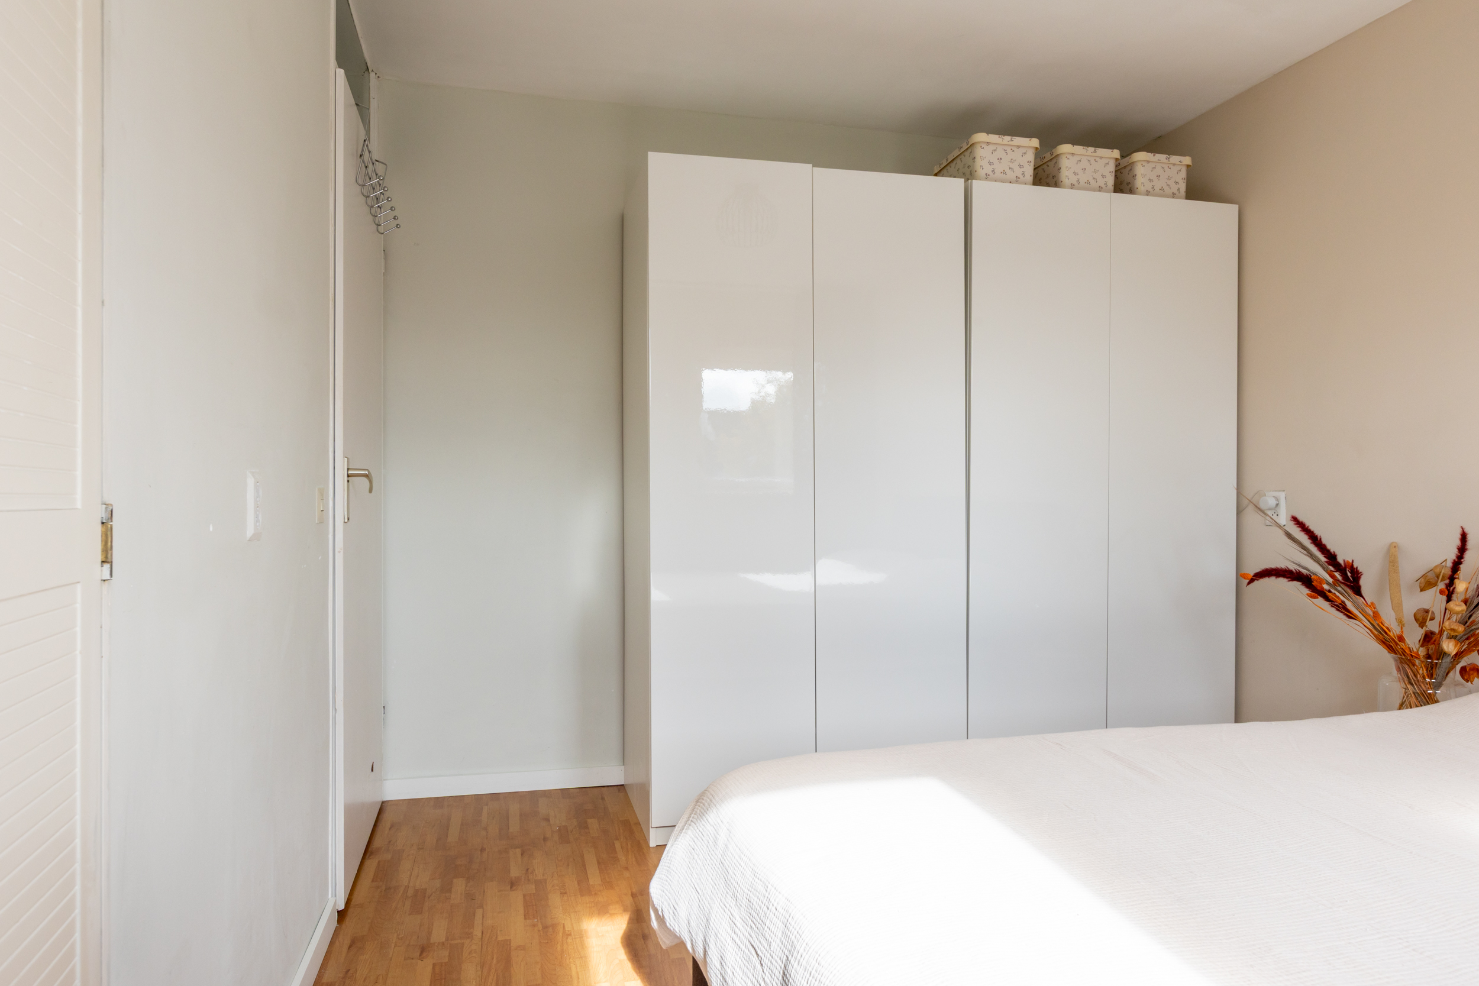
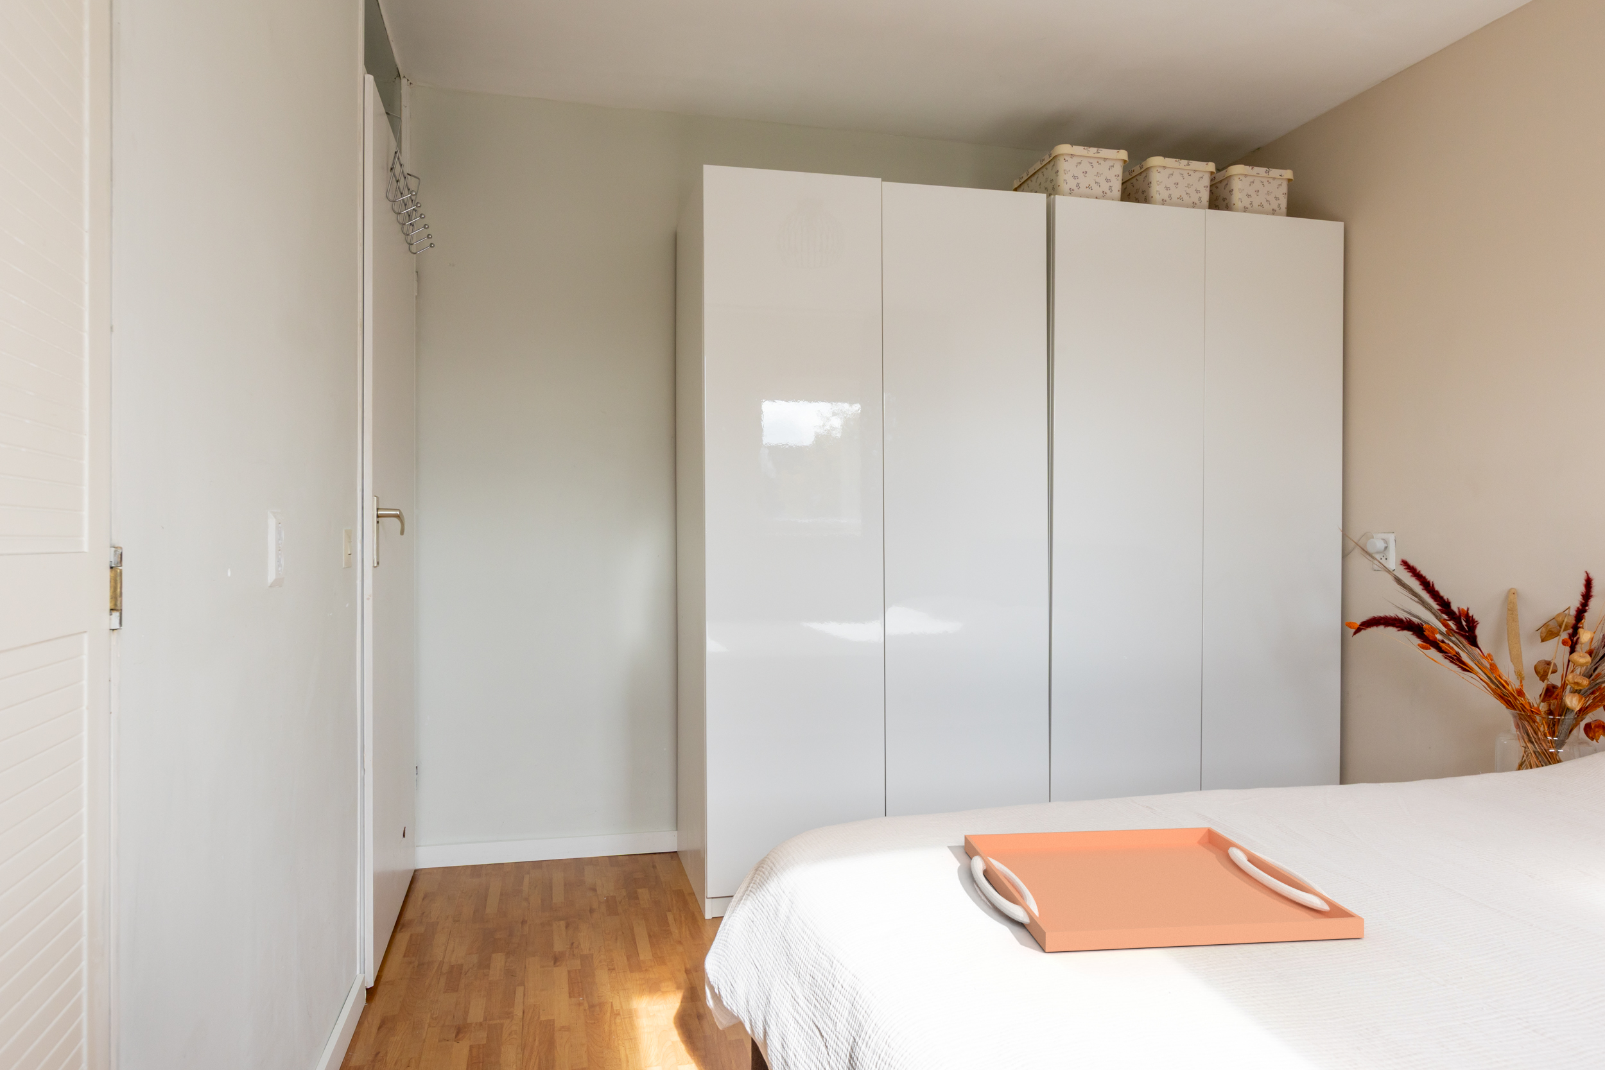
+ serving tray [964,826,1365,953]
